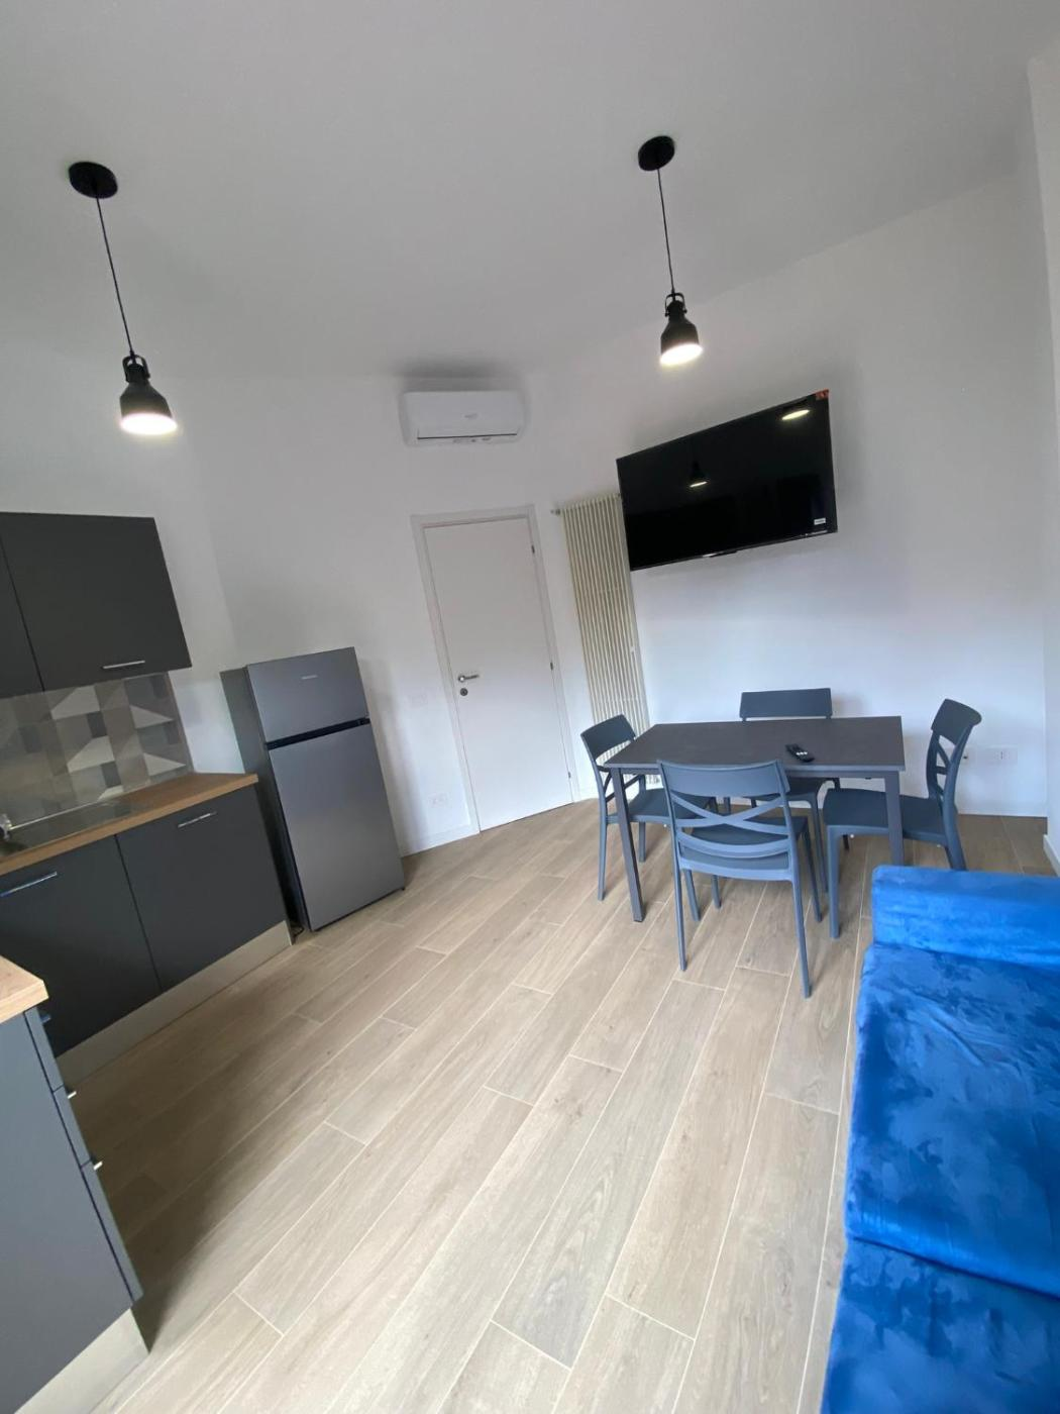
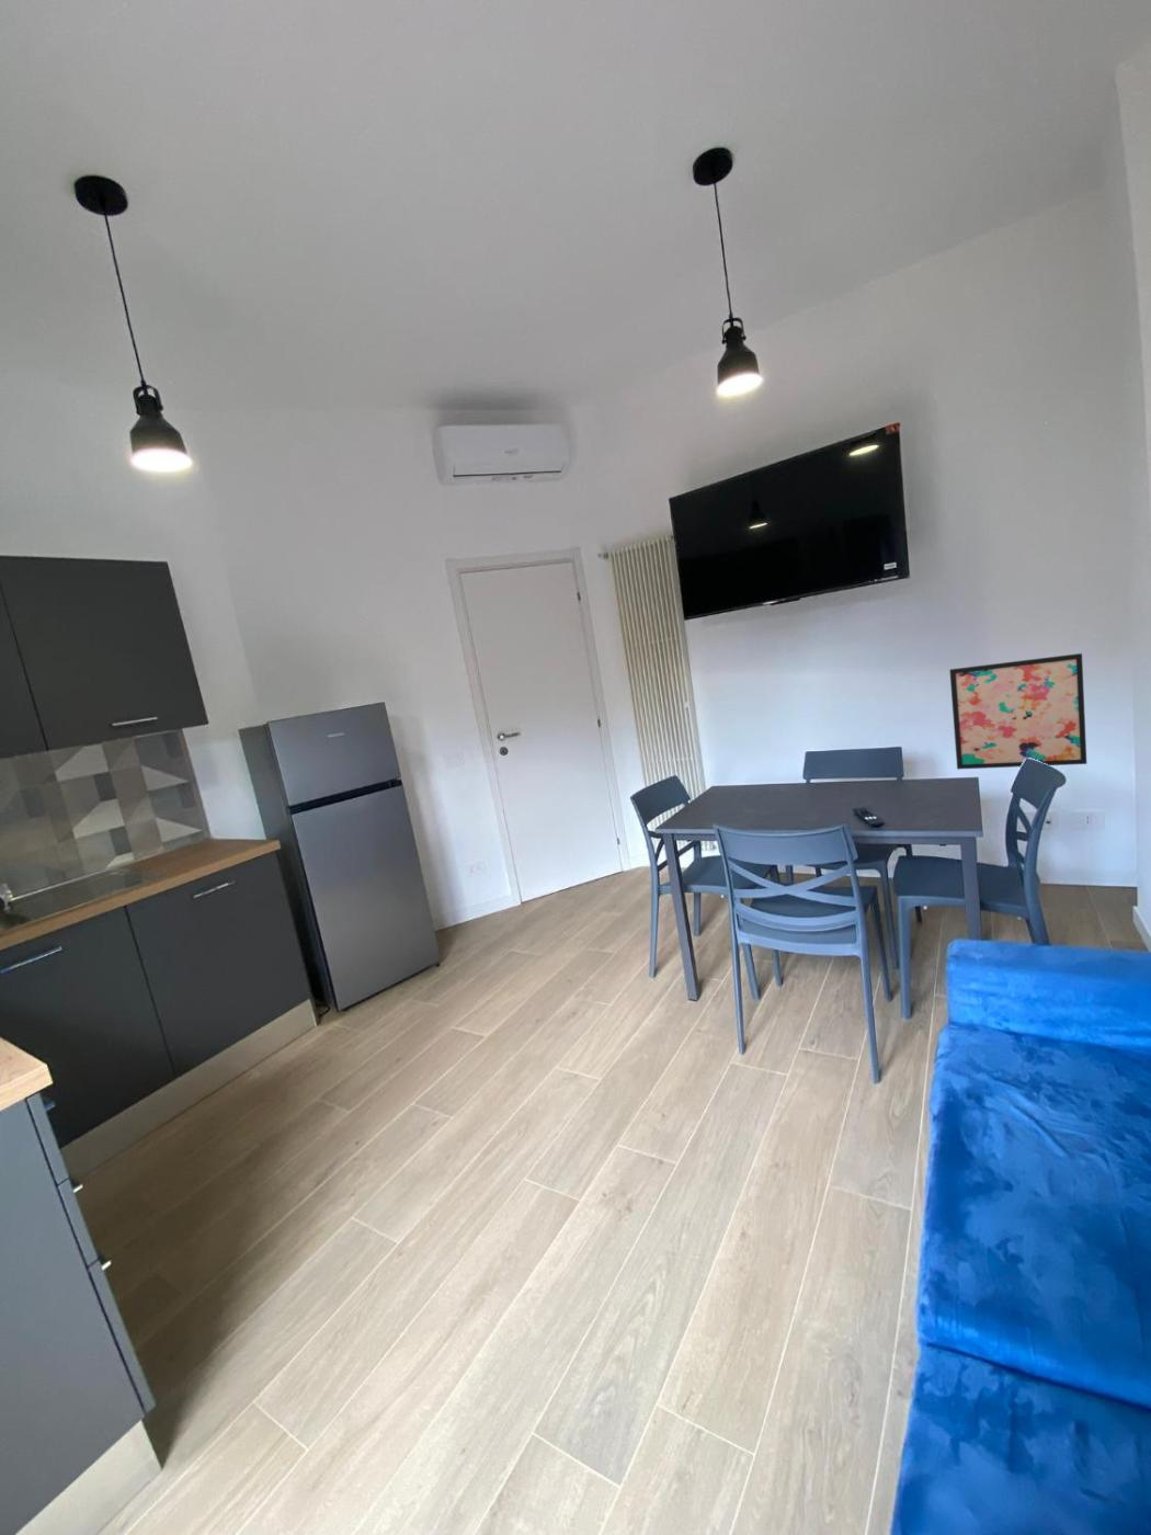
+ wall art [948,653,1087,771]
